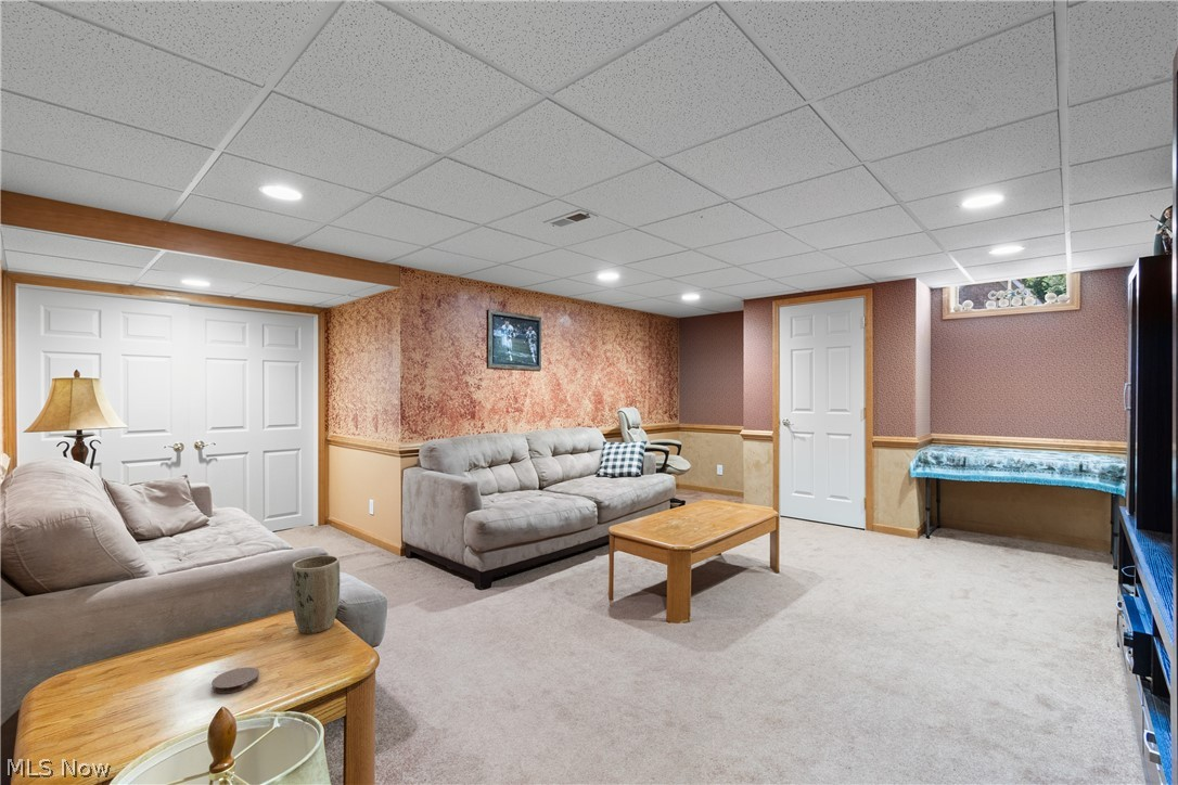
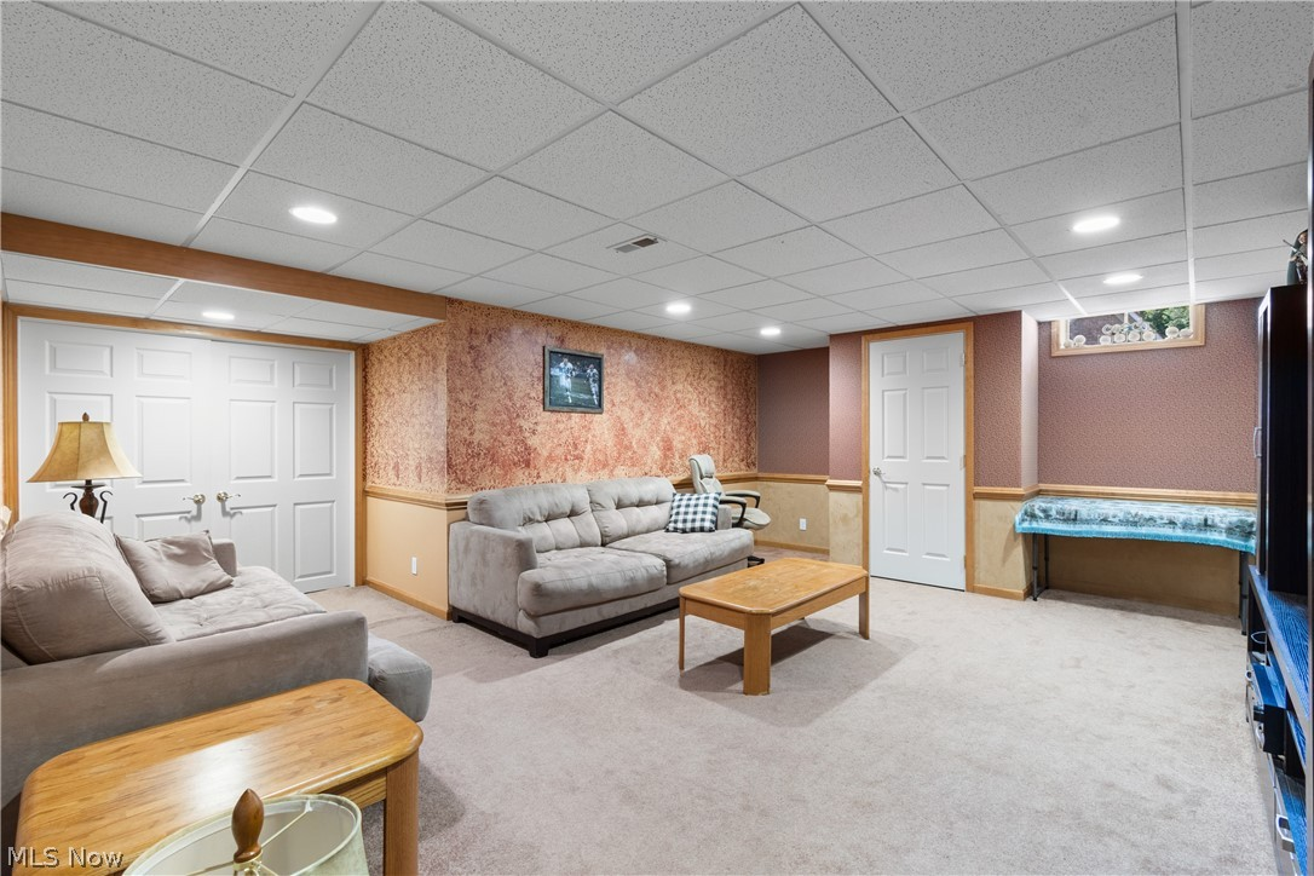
- coaster [210,666,260,695]
- plant pot [290,554,341,634]
